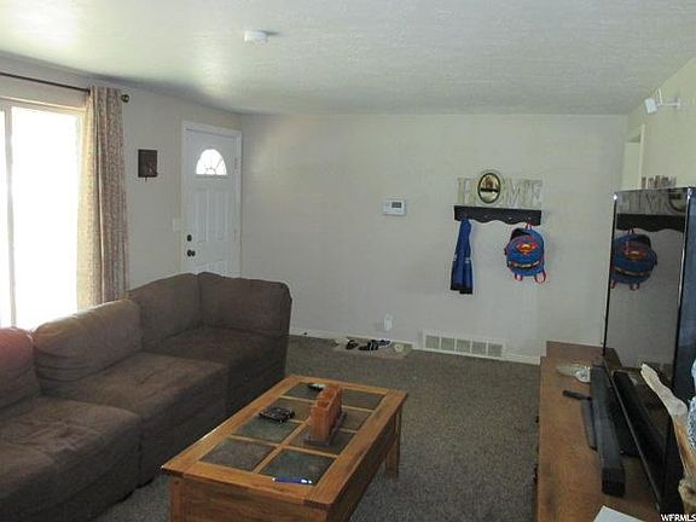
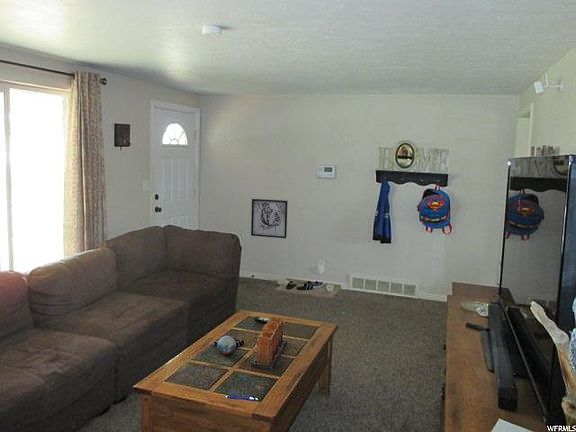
+ wall art [250,198,289,239]
+ decorative orb [216,335,237,356]
